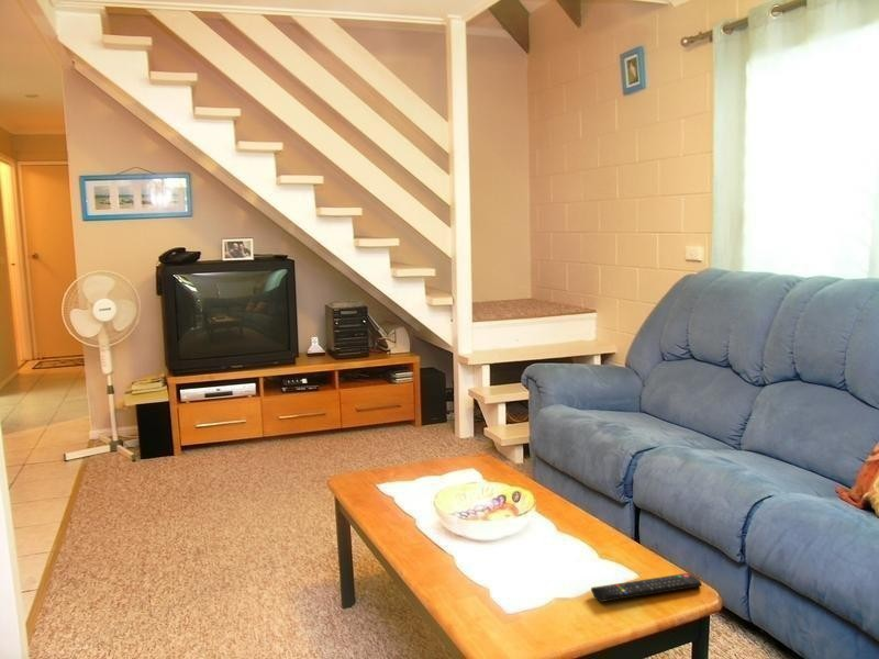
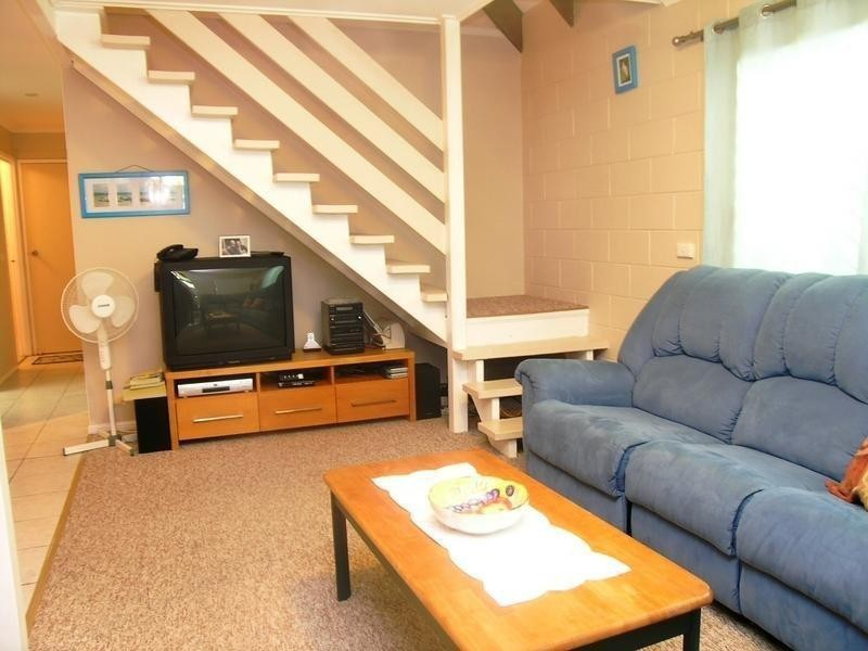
- remote control [590,572,703,603]
